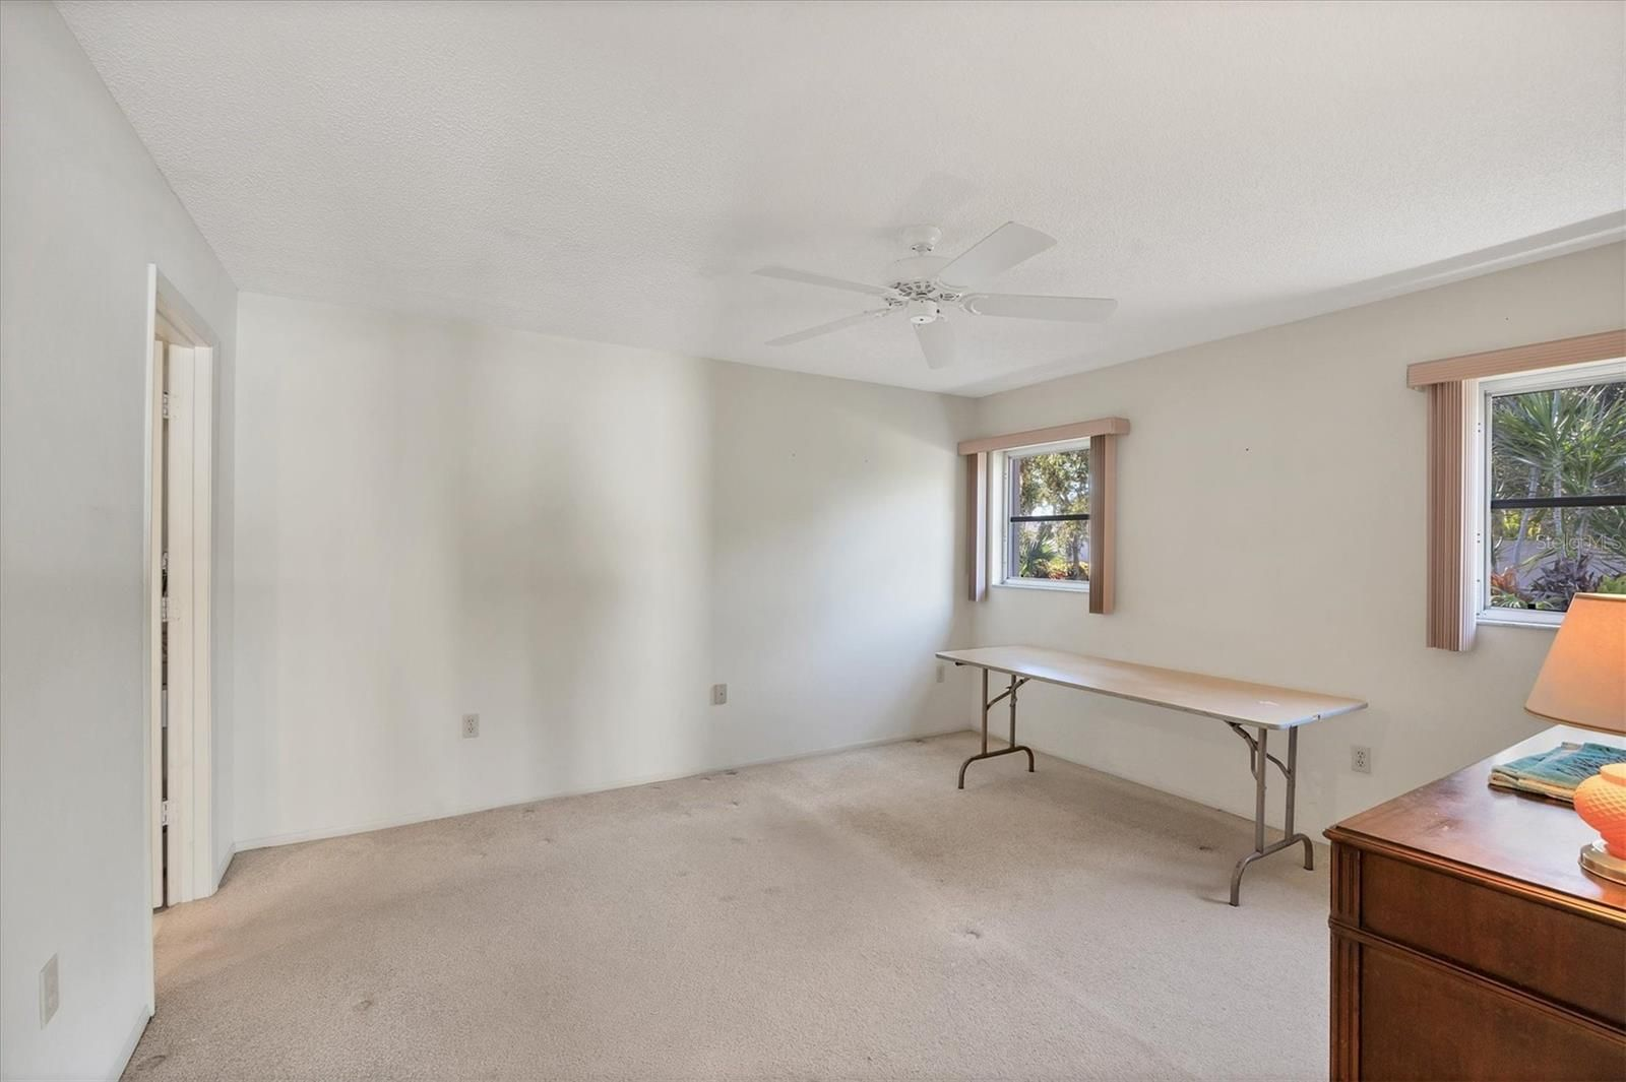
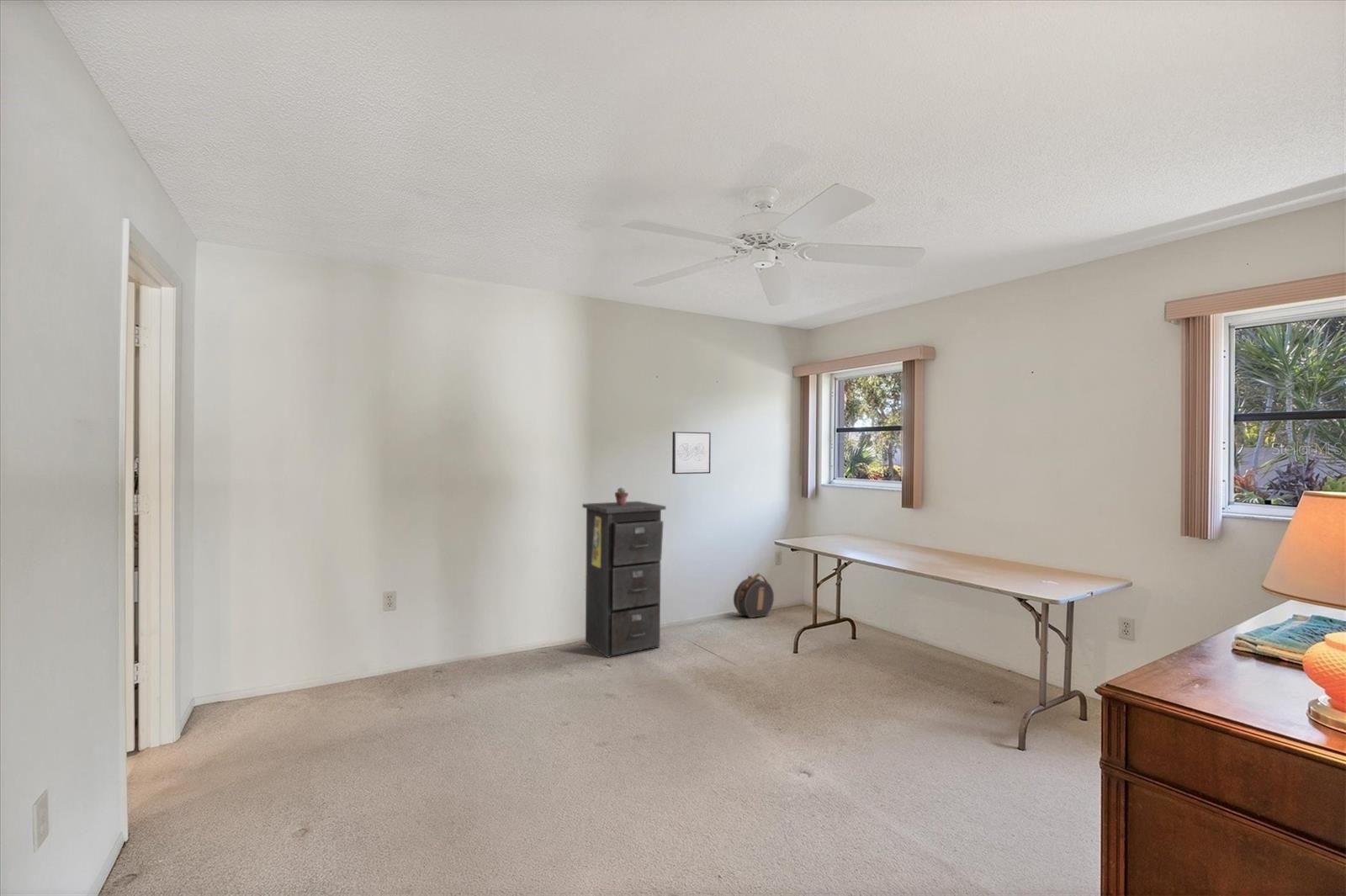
+ wall art [671,431,712,475]
+ filing cabinet [581,501,666,659]
+ potted succulent [614,486,629,506]
+ hat box [733,572,775,618]
